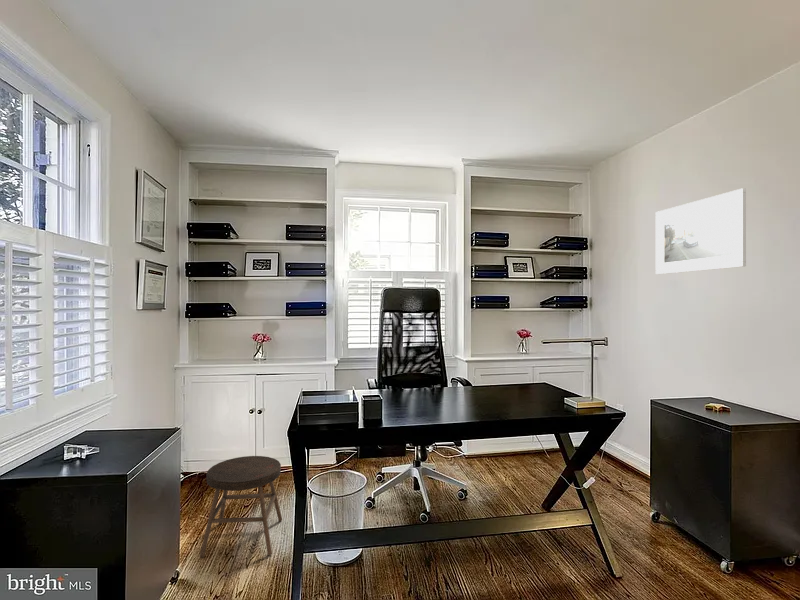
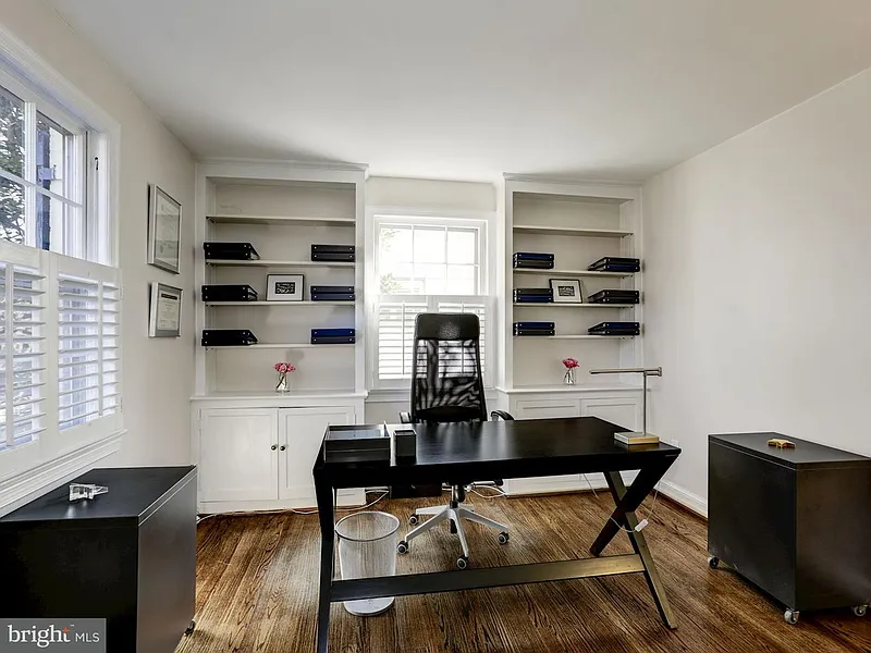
- stool [199,455,283,558]
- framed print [655,187,747,275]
